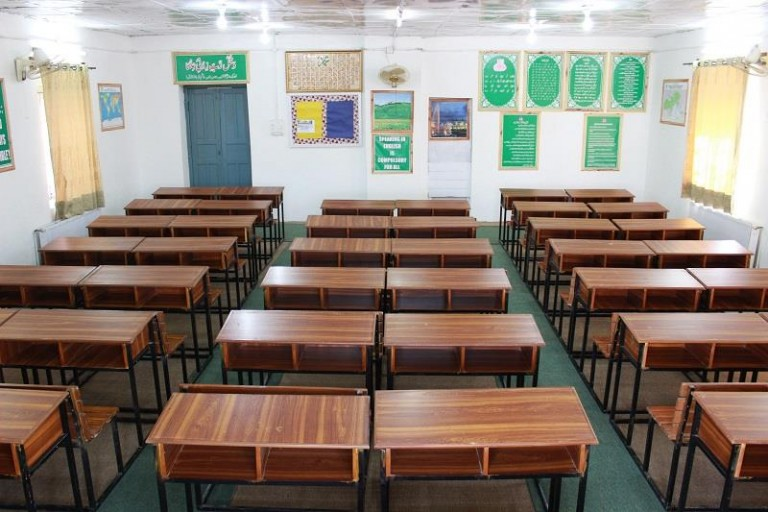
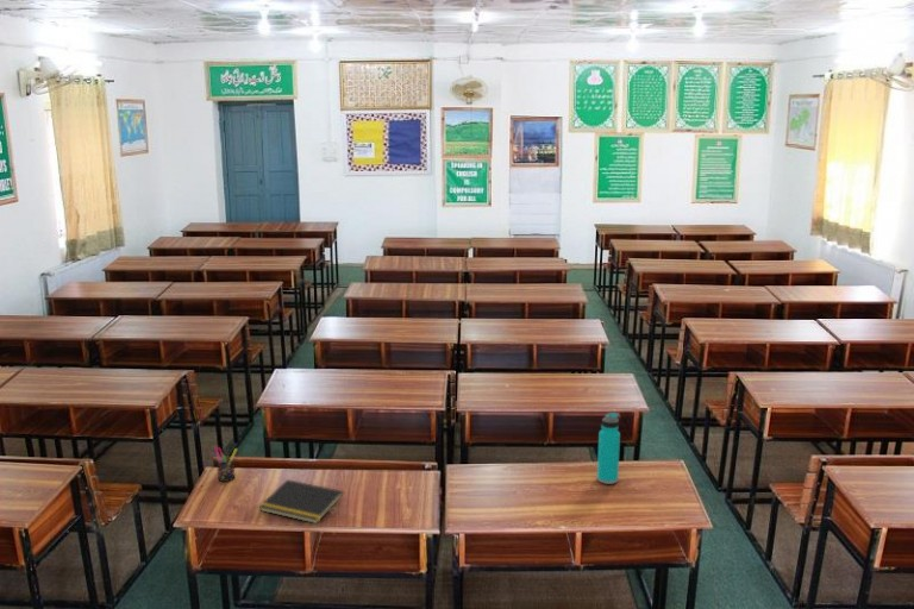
+ notepad [257,478,344,525]
+ pen holder [212,445,238,483]
+ water bottle [596,412,621,485]
